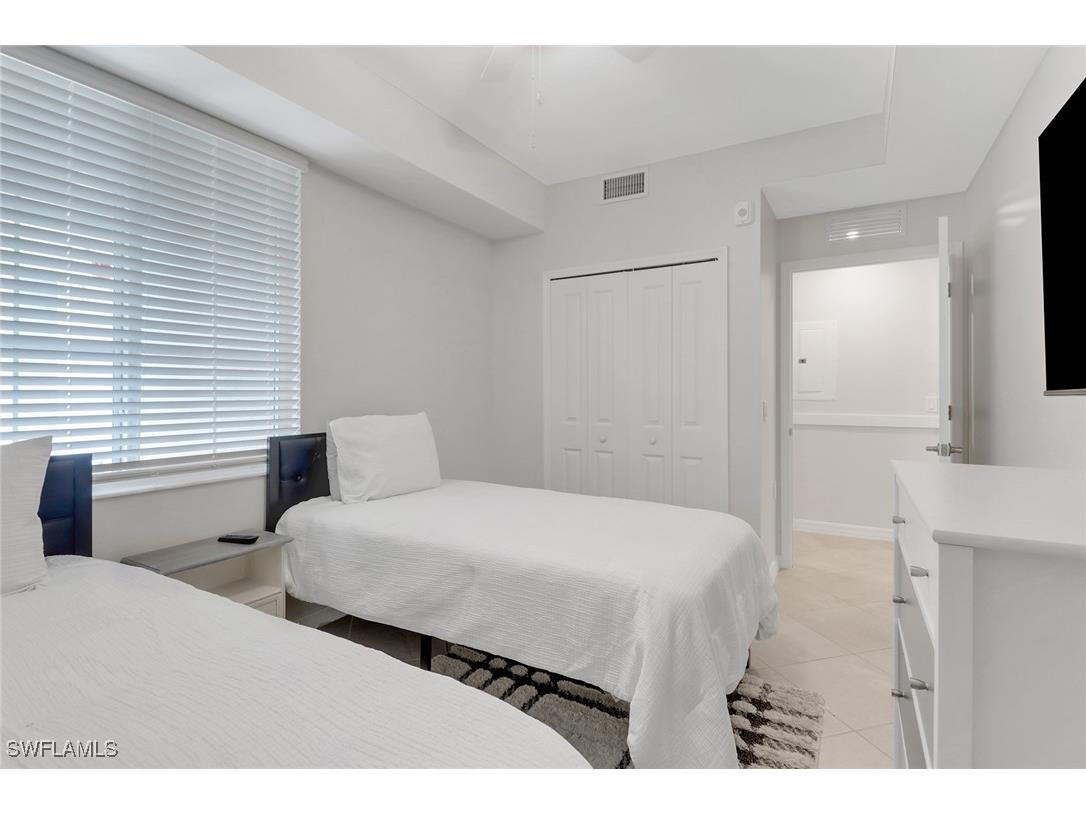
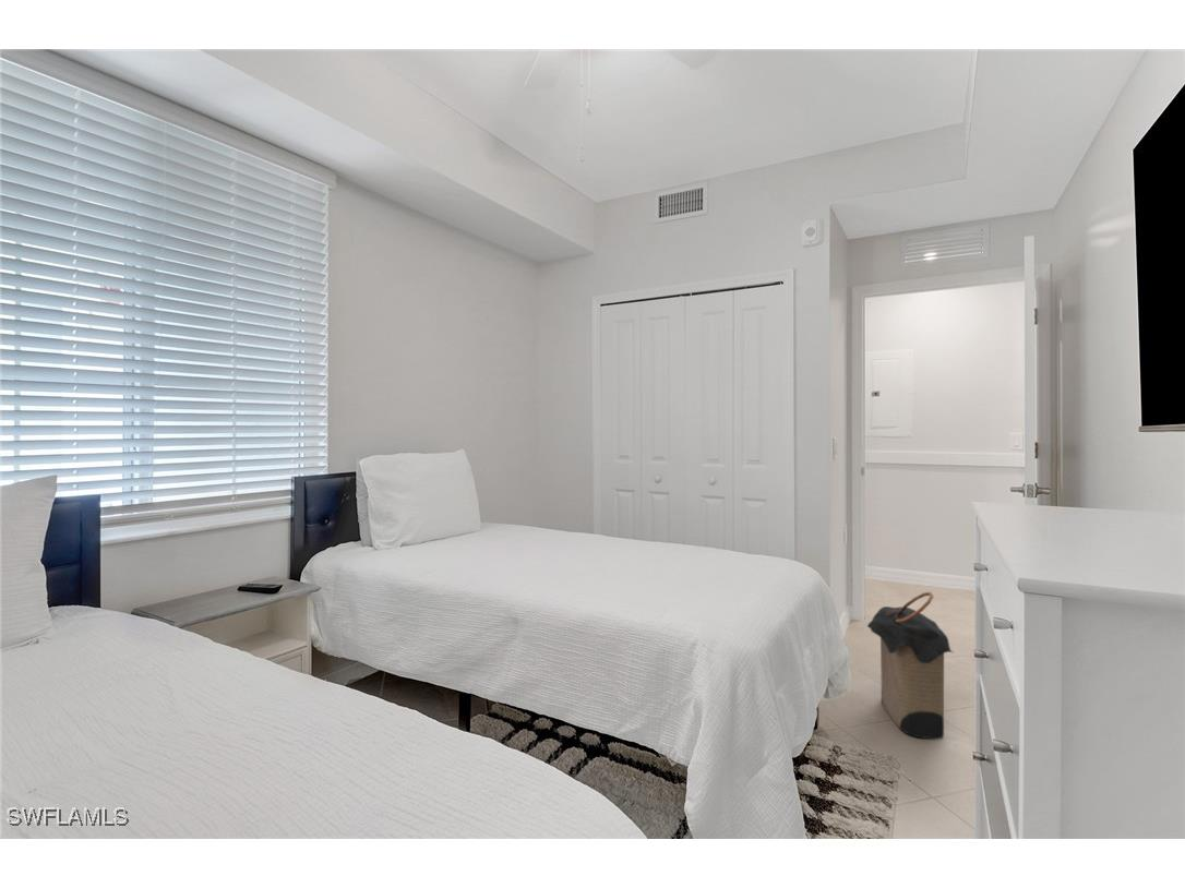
+ laundry hamper [866,591,954,740]
